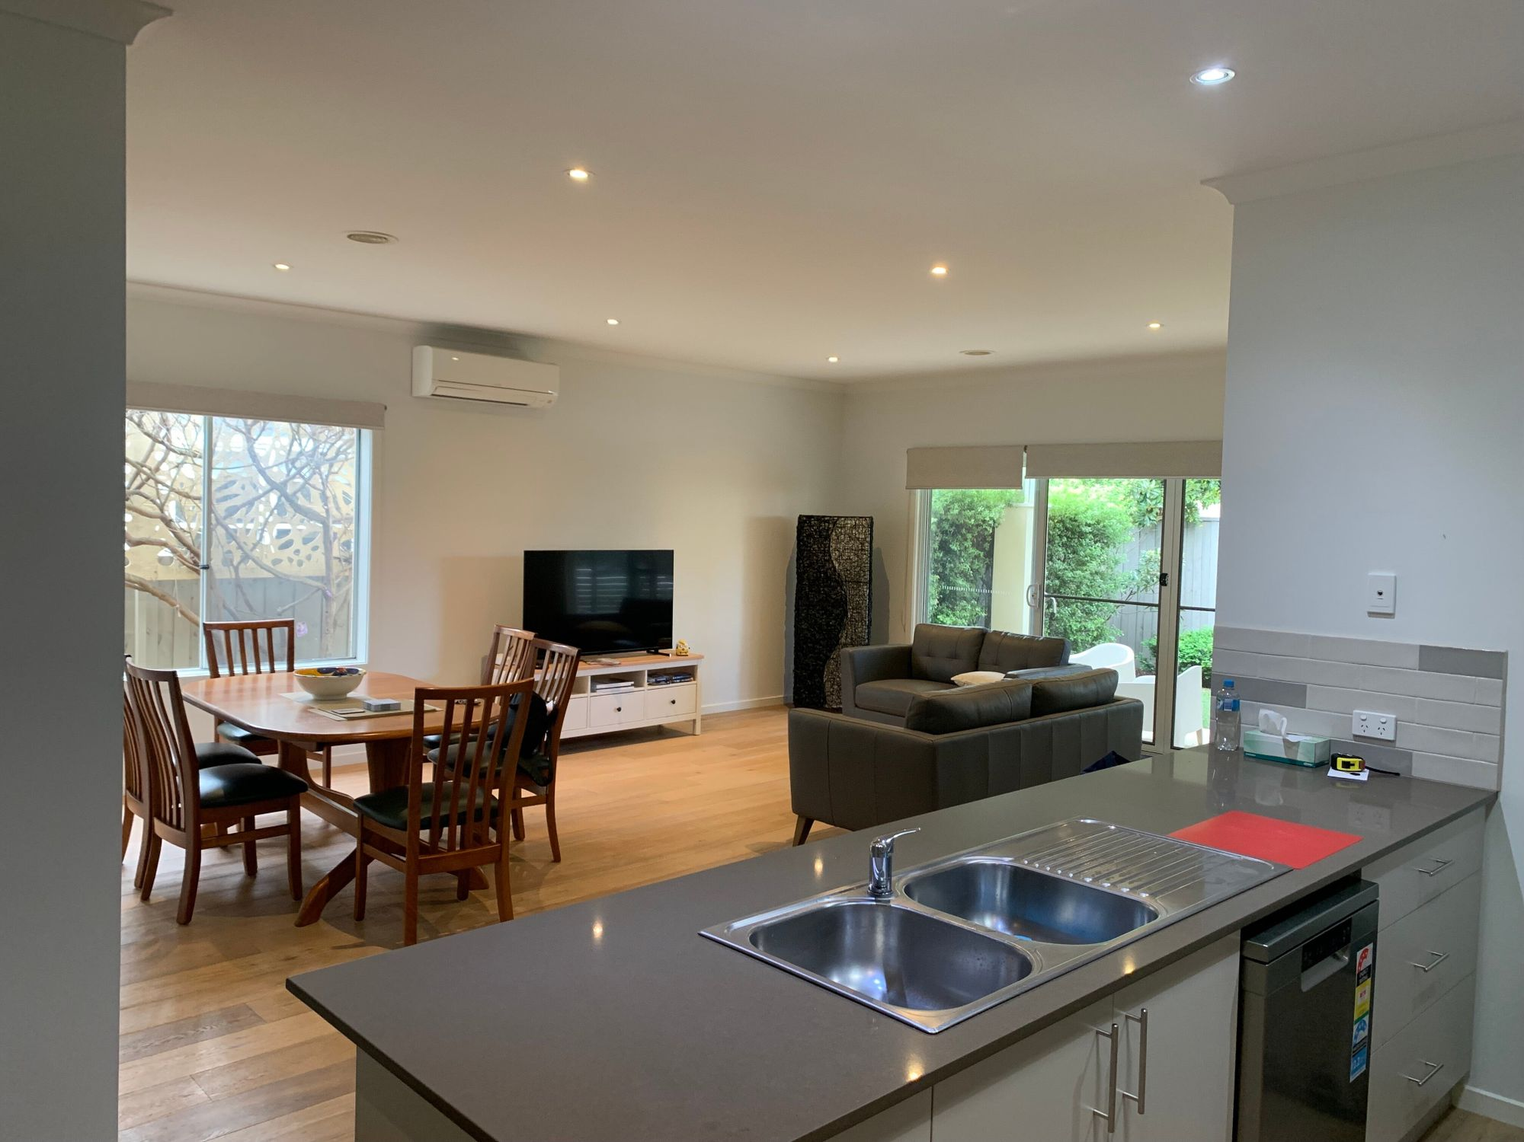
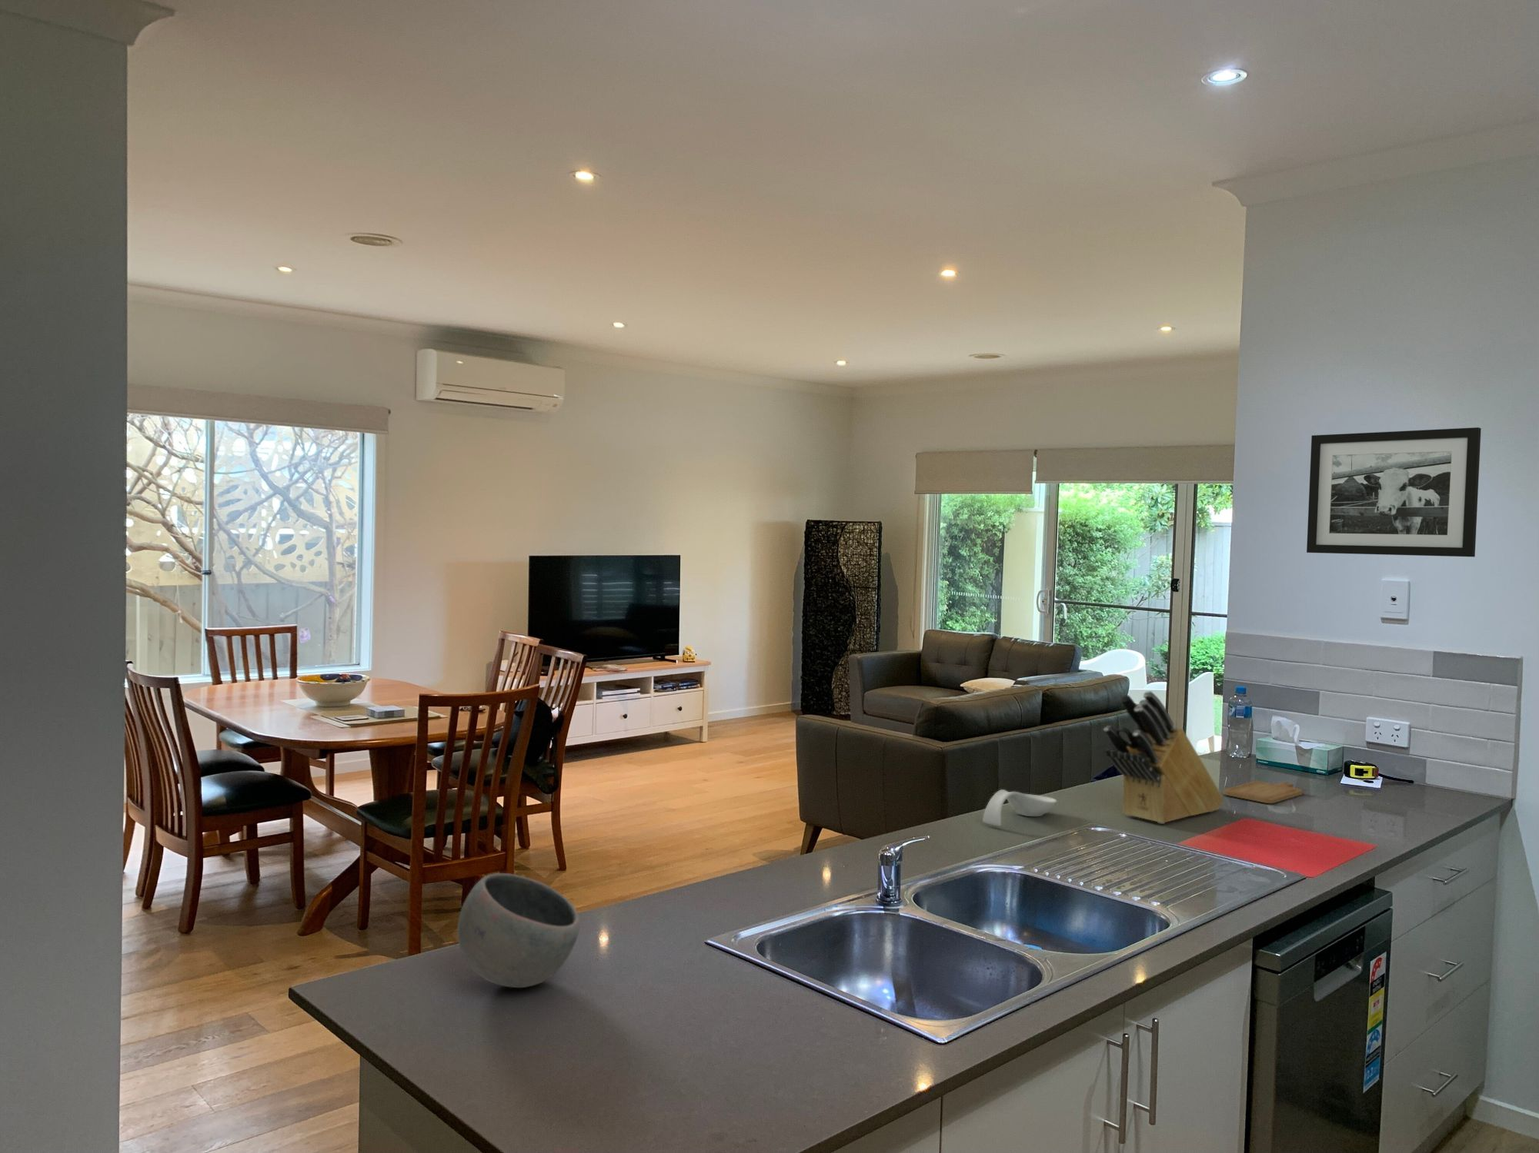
+ knife block [1103,690,1224,825]
+ chopping board [1223,780,1304,804]
+ bowl [457,872,580,988]
+ spoon rest [982,788,1058,827]
+ picture frame [1306,426,1482,557]
